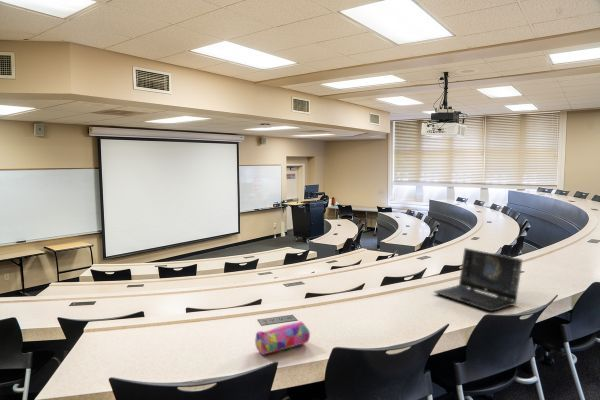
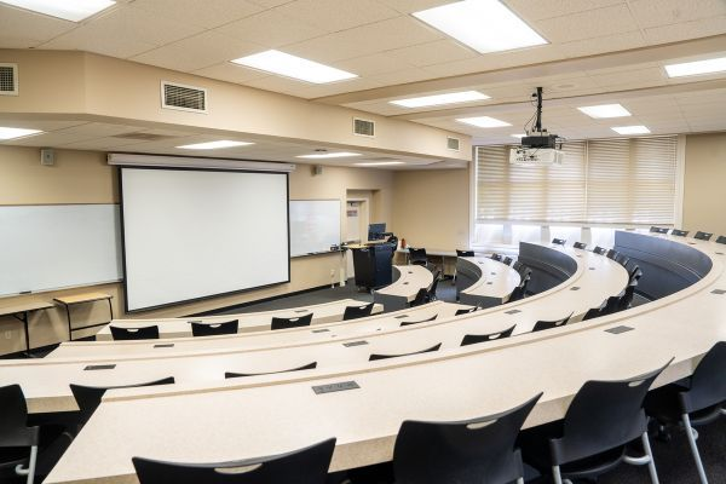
- laptop [433,247,524,312]
- pencil case [254,320,311,356]
